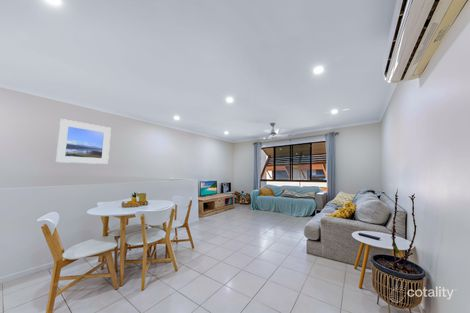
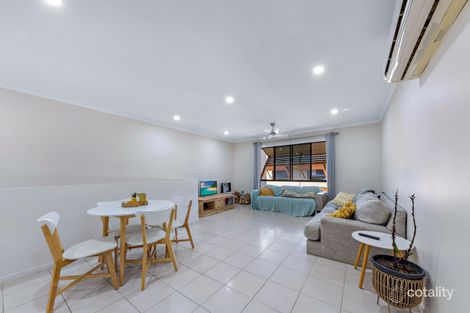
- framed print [54,118,112,165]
